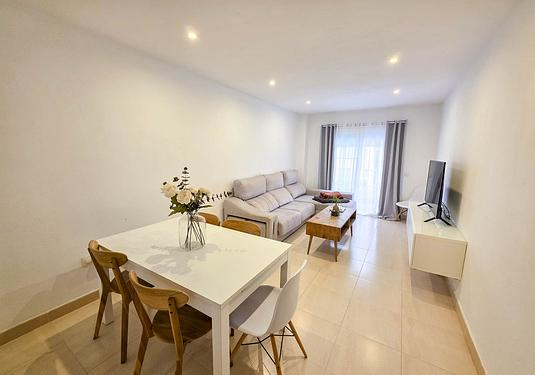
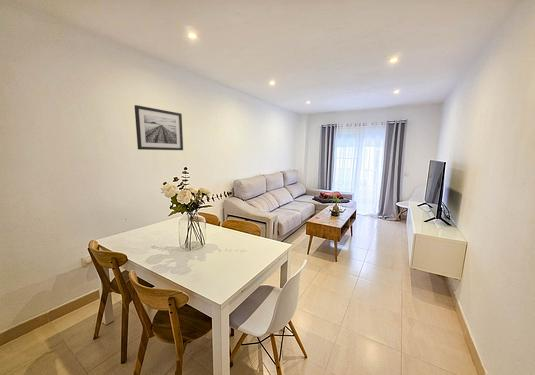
+ wall art [133,104,184,151]
